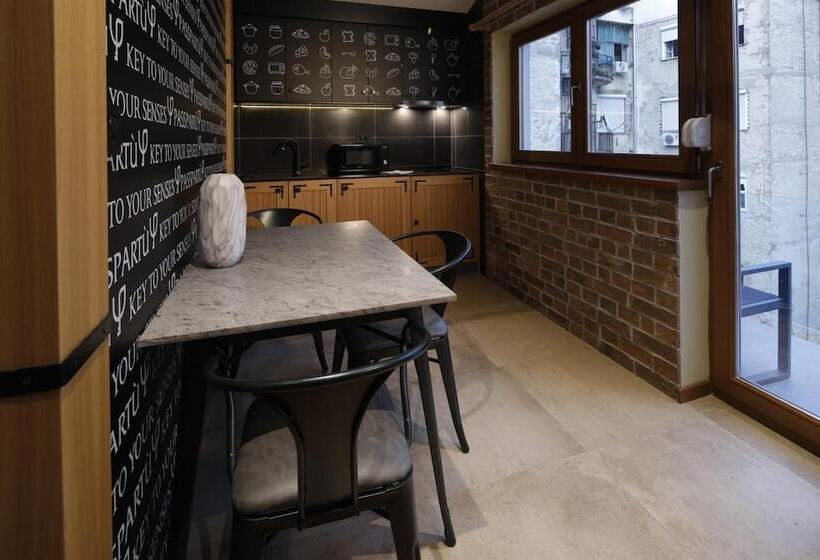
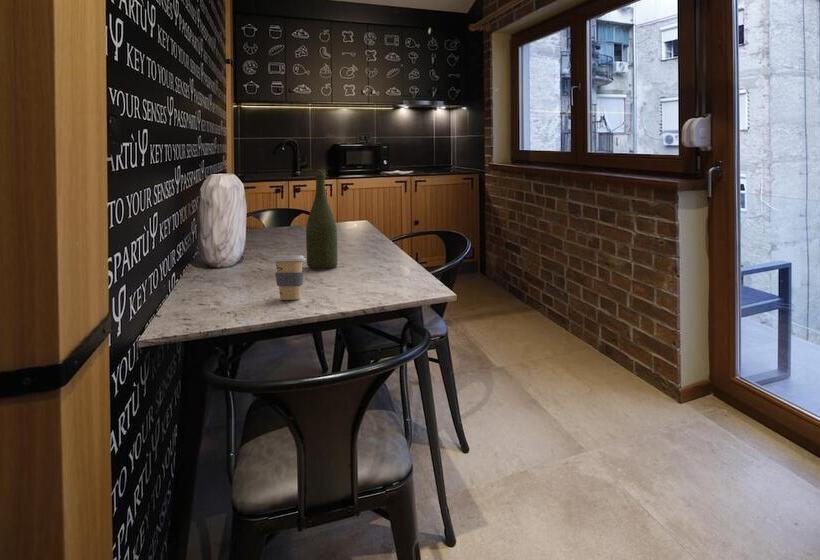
+ coffee cup [272,255,307,301]
+ bottle [305,172,338,269]
